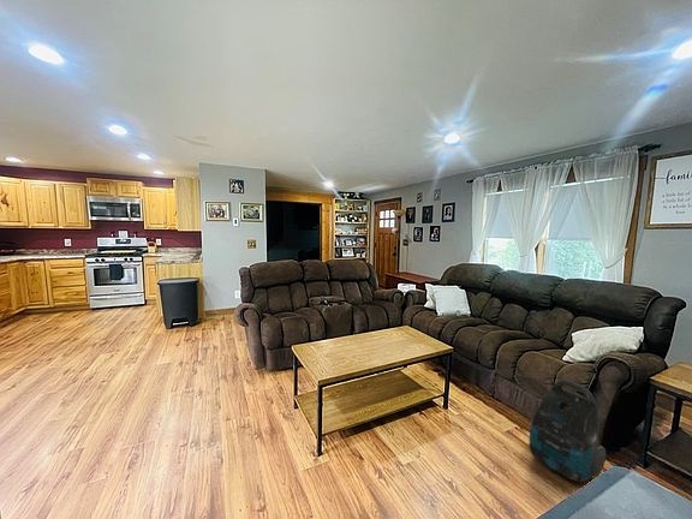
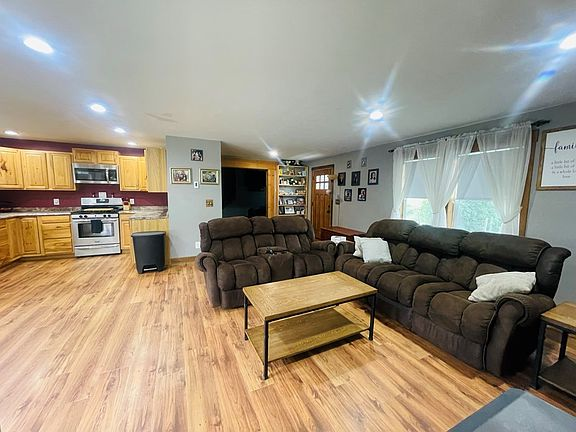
- vacuum cleaner [529,378,607,483]
